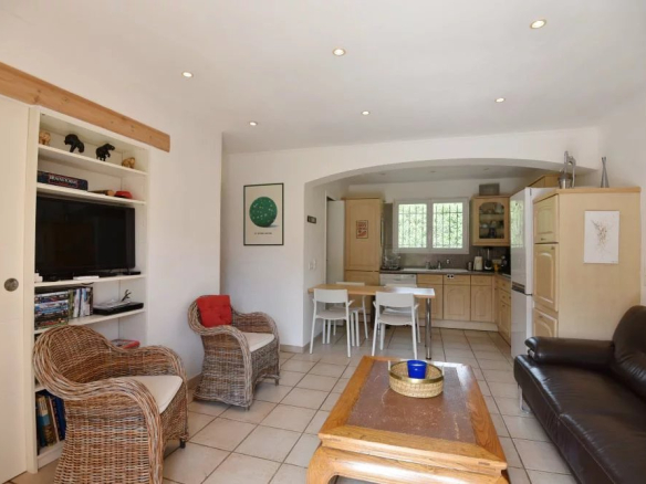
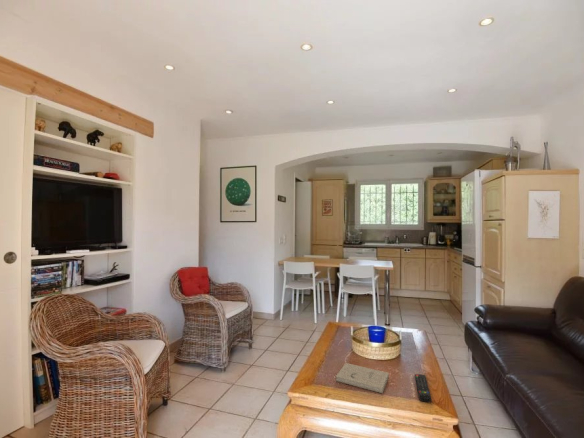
+ remote control [414,373,433,403]
+ book [335,362,390,394]
